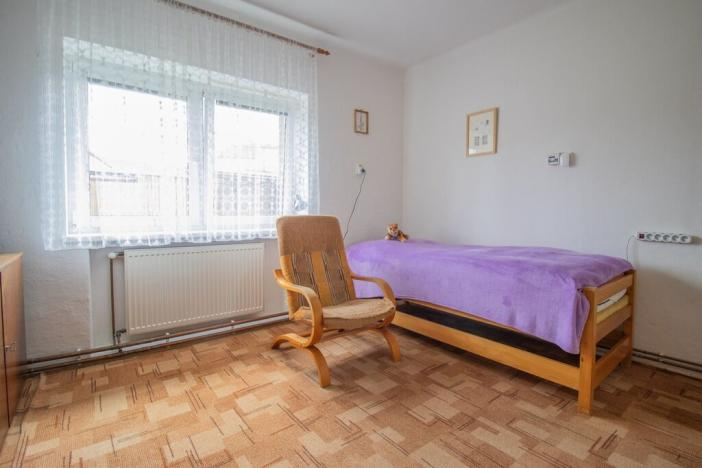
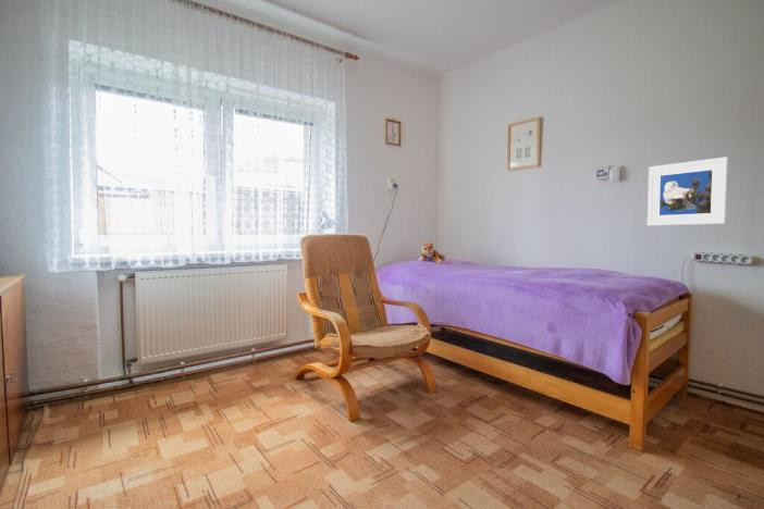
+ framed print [646,156,729,227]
